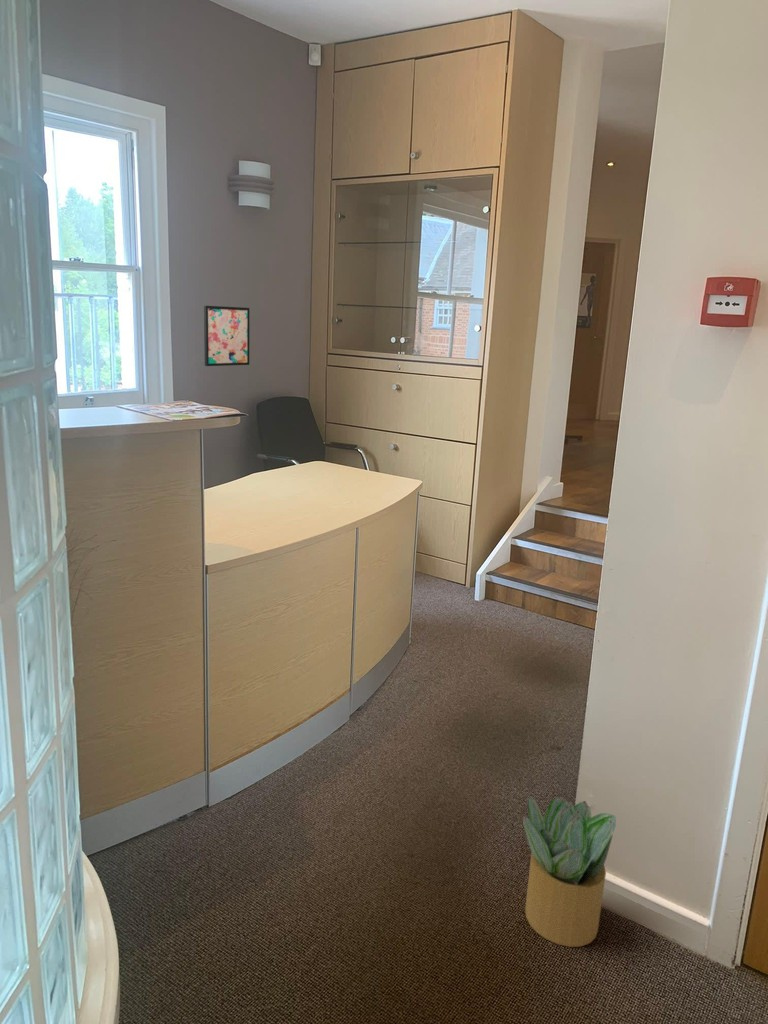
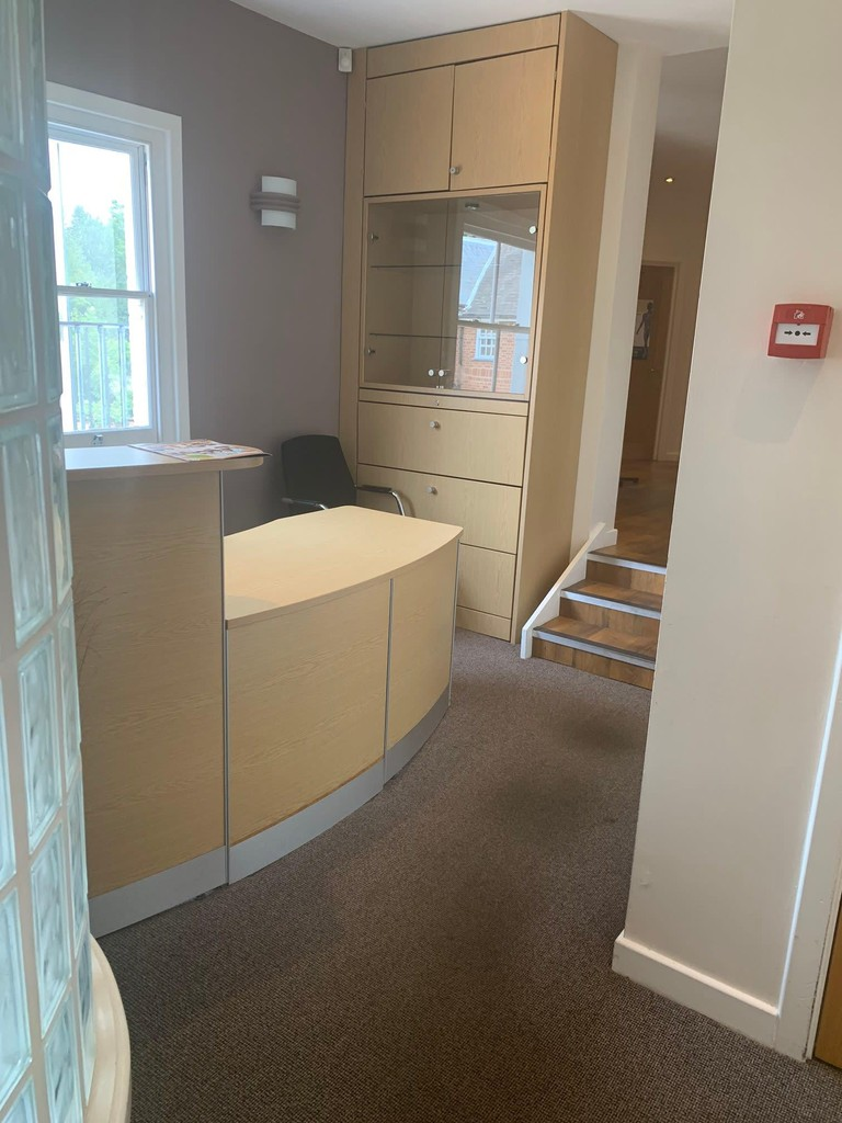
- wall art [203,305,250,367]
- potted plant [522,795,617,948]
